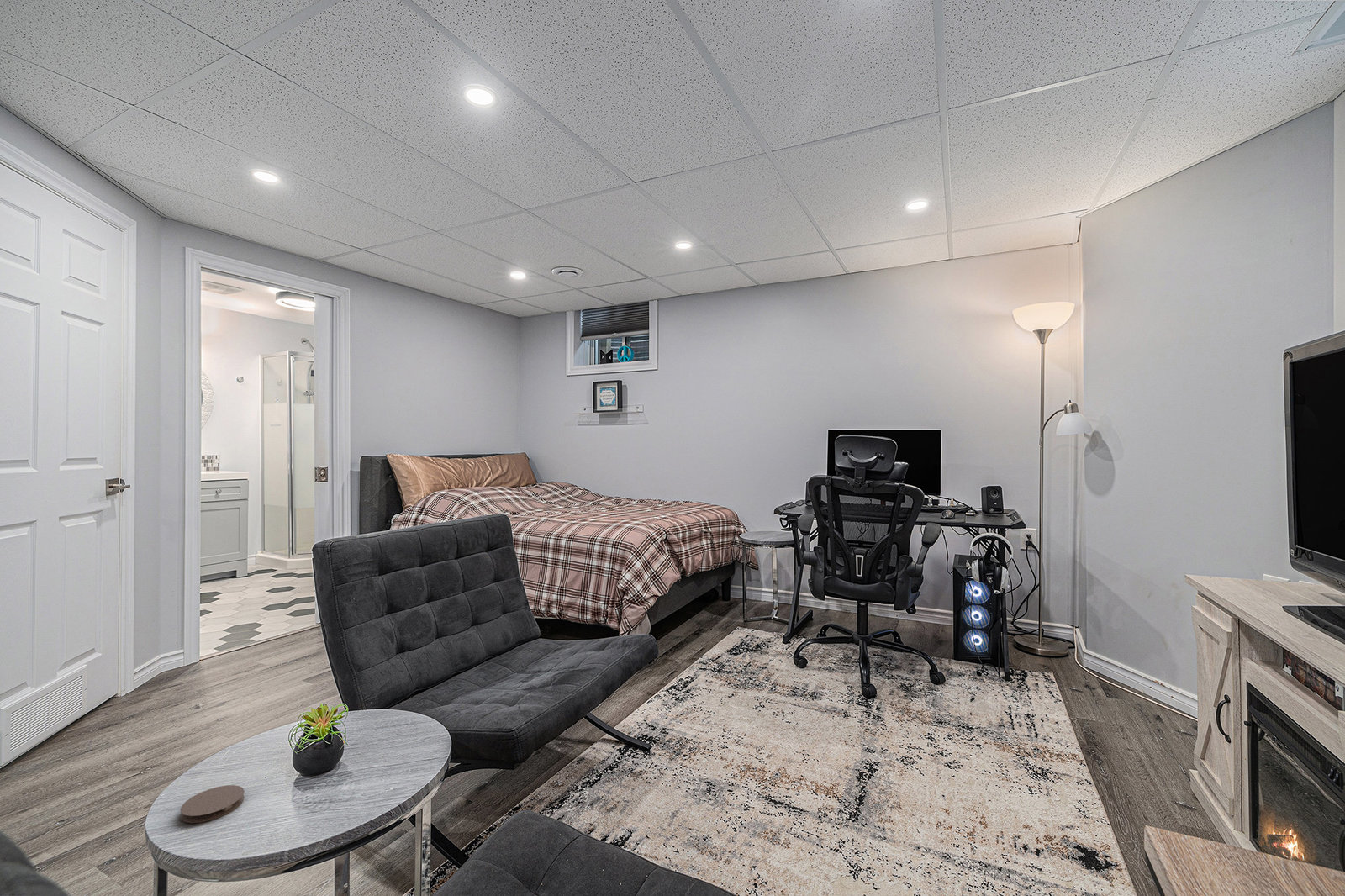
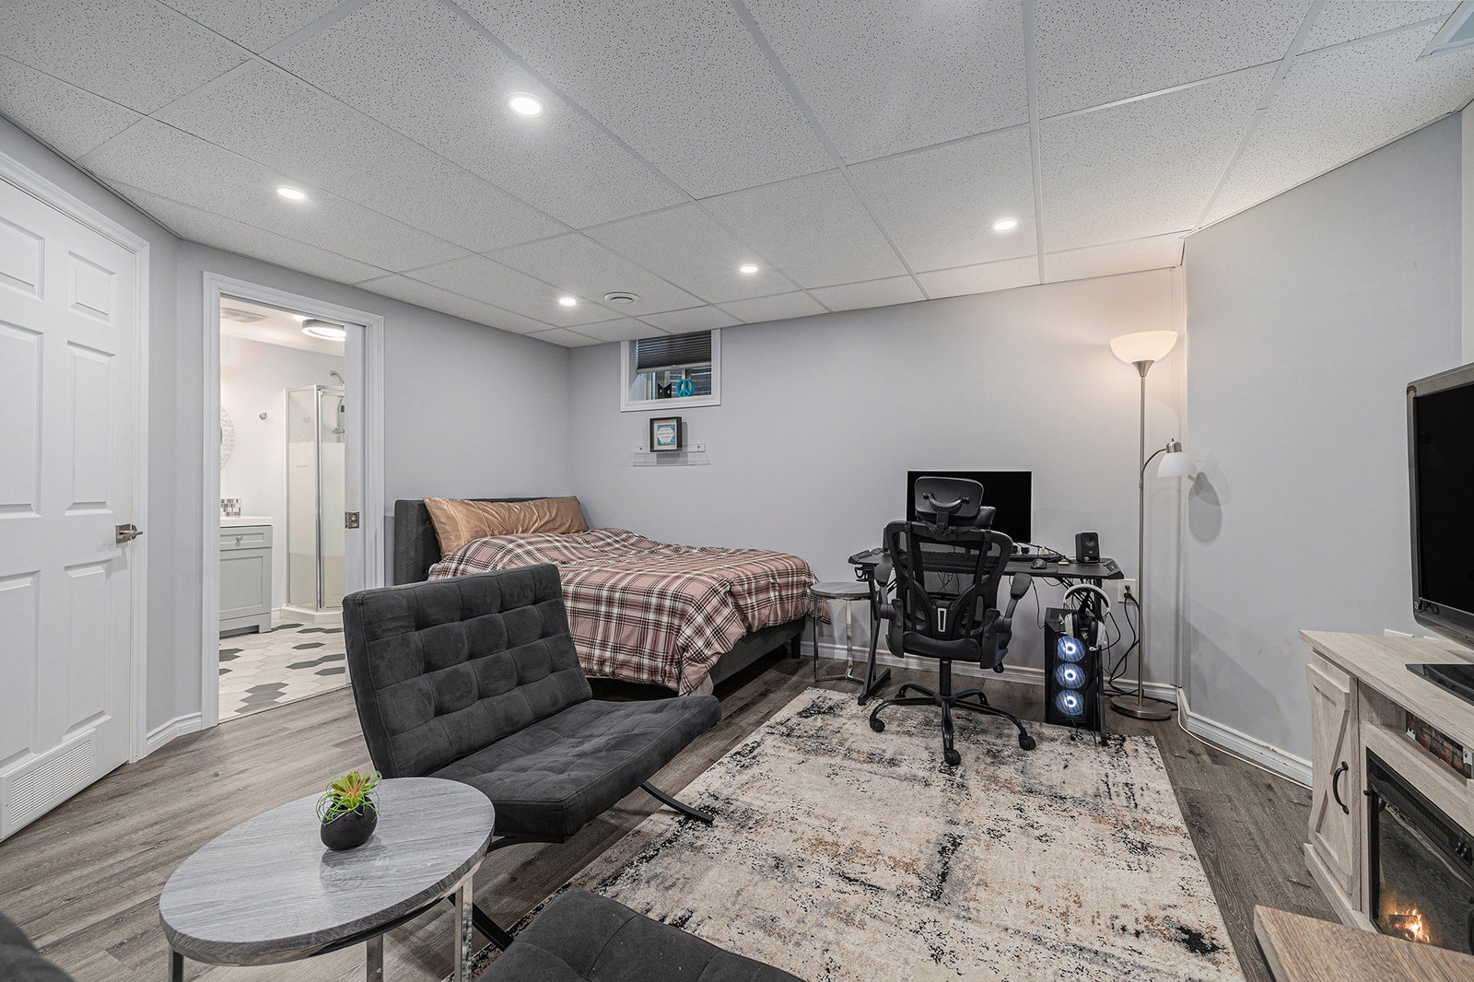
- coaster [180,784,245,824]
